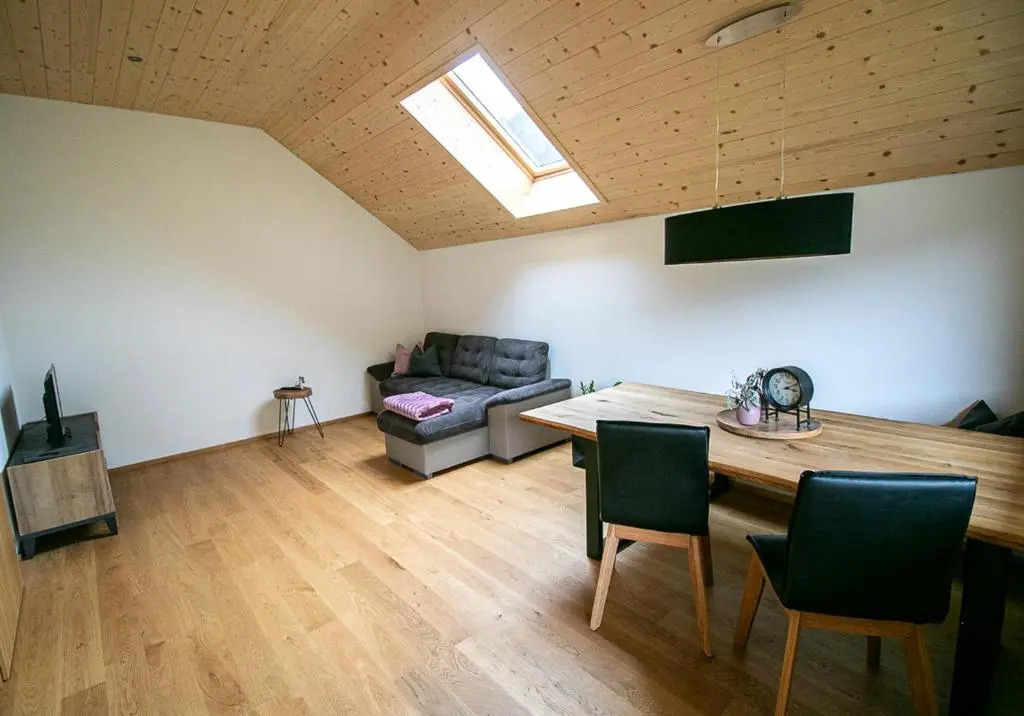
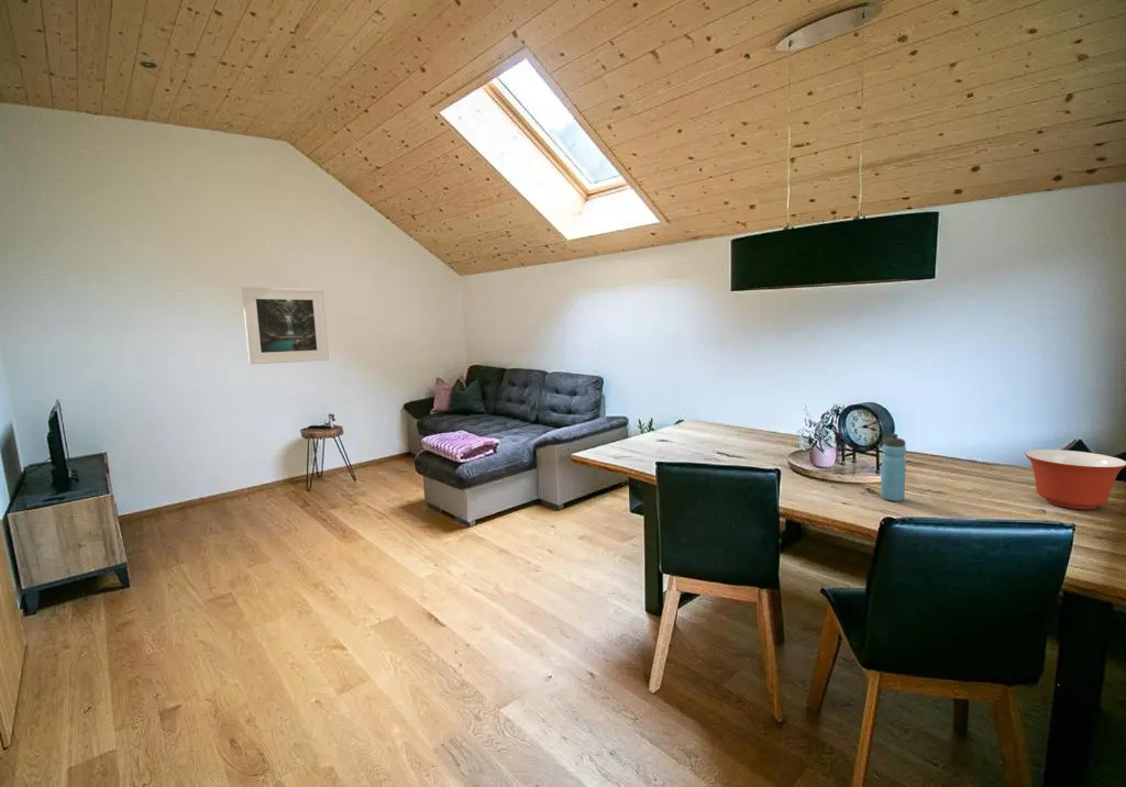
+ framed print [241,286,330,366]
+ water bottle [880,433,907,502]
+ mixing bowl [1024,448,1126,510]
